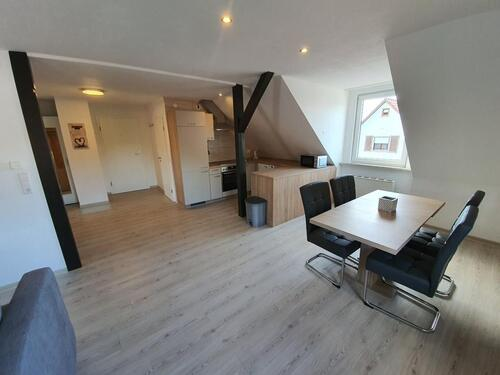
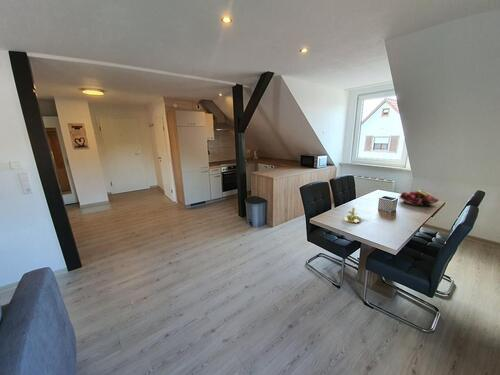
+ candle holder [343,203,362,224]
+ fruit basket [398,189,440,207]
